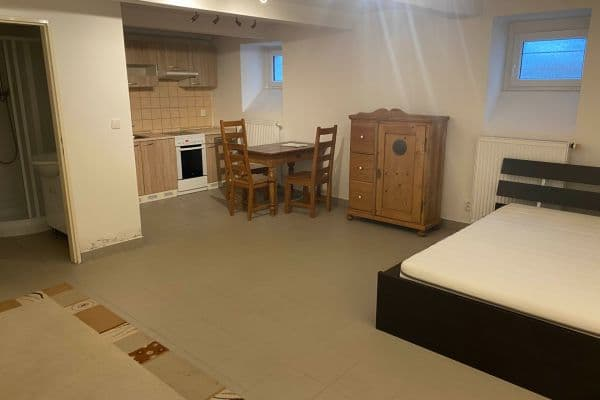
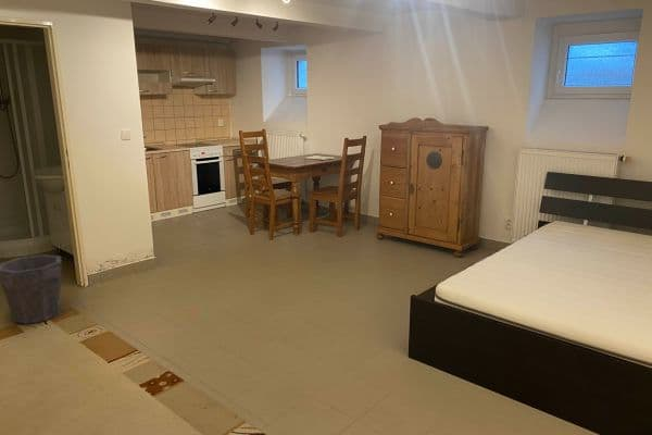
+ waste bin [0,253,62,325]
